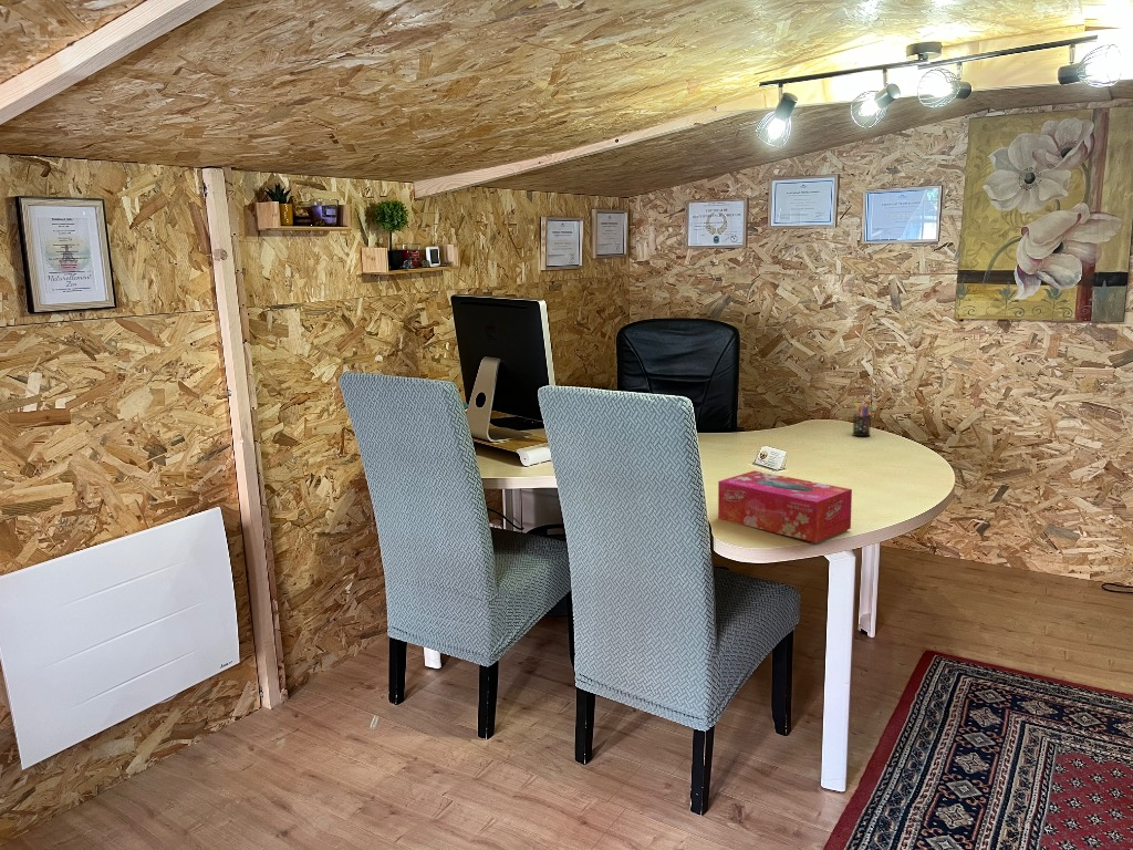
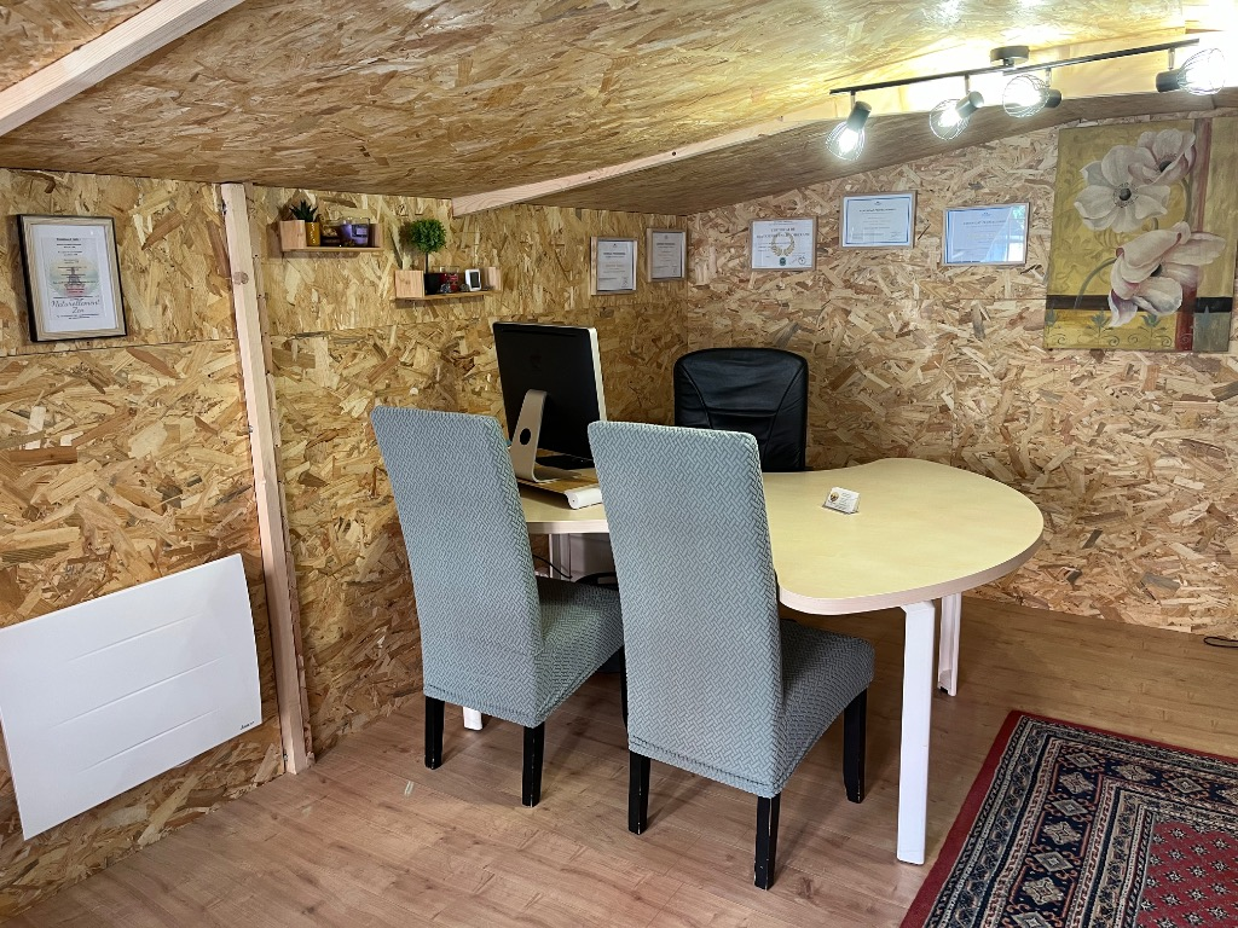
- pen holder [852,401,874,437]
- tissue box [717,469,853,543]
